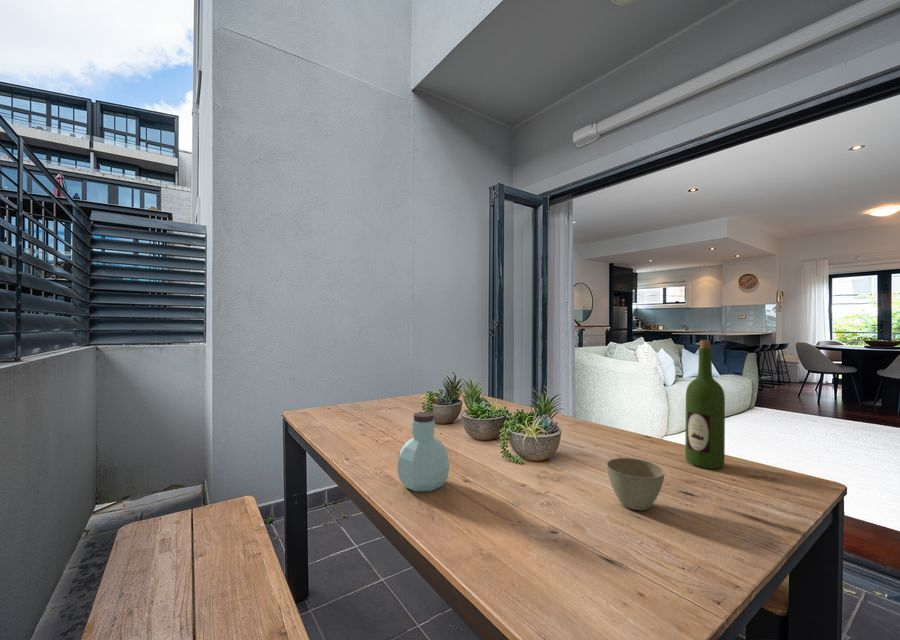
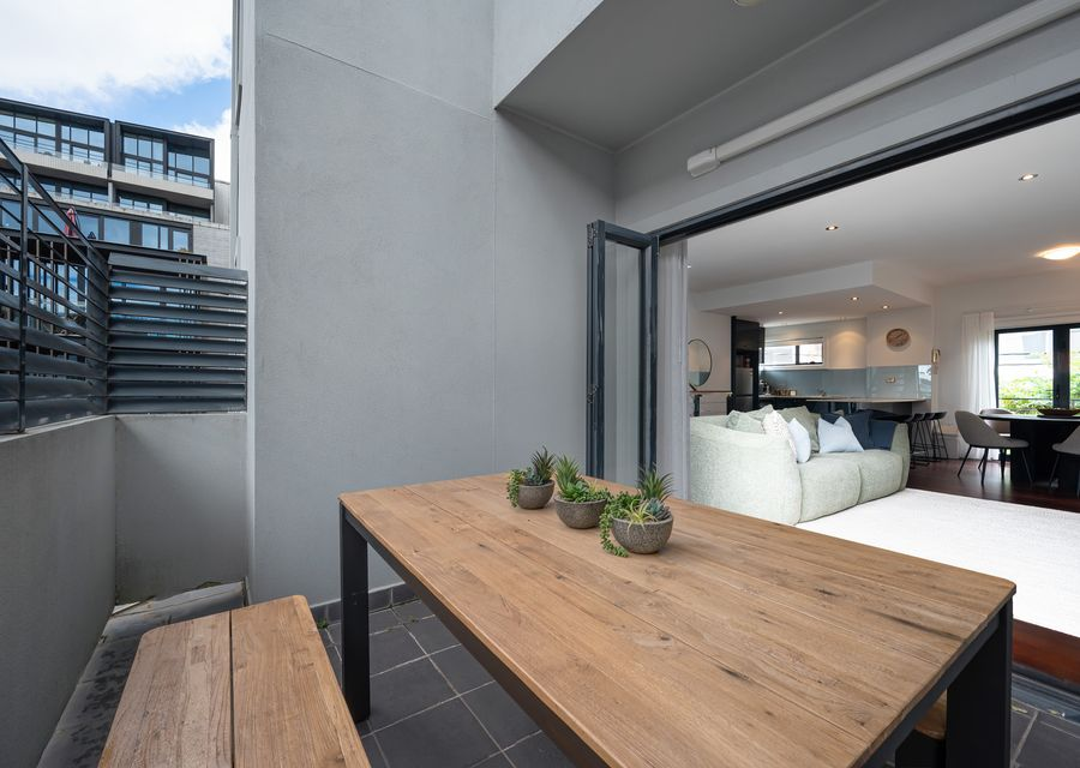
- wine bottle [684,339,726,470]
- jar [396,411,451,492]
- flower pot [605,457,666,511]
